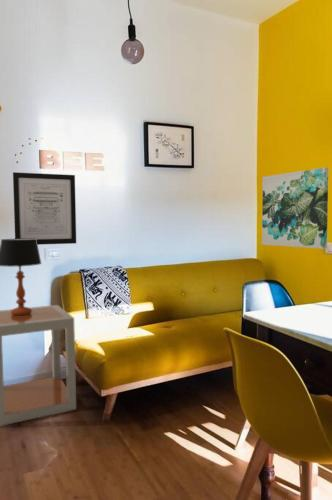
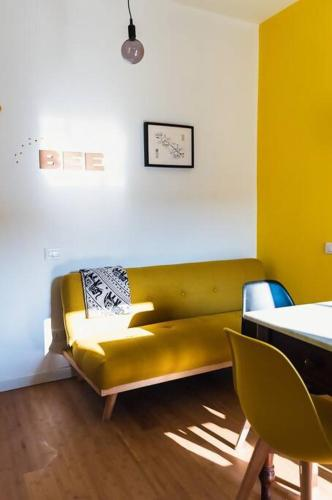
- wall art [12,171,77,246]
- table lamp [0,238,43,316]
- side table [0,304,77,427]
- wall art [261,167,329,250]
